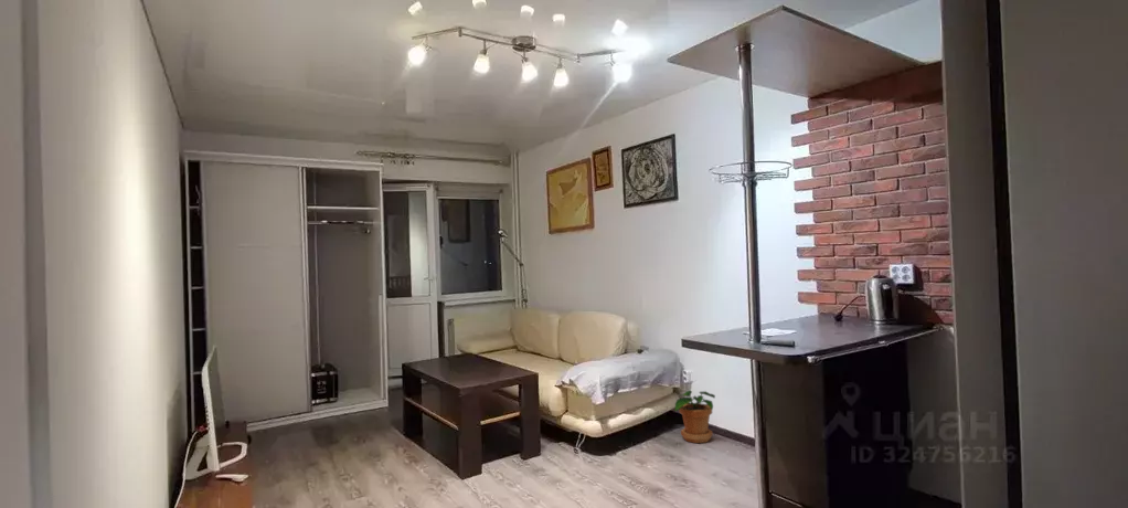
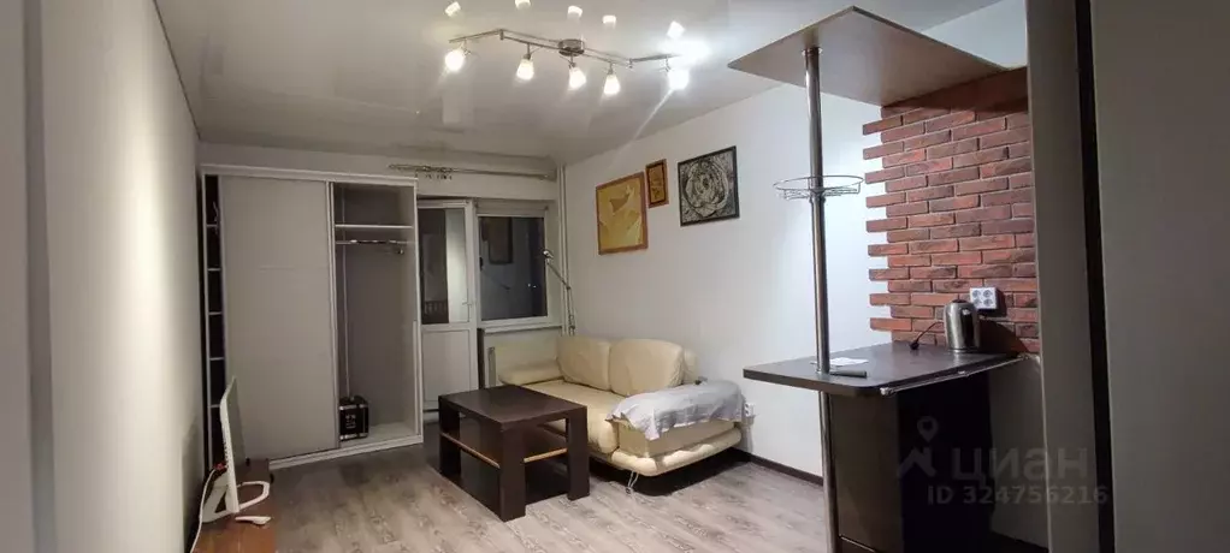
- potted plant [674,389,716,444]
